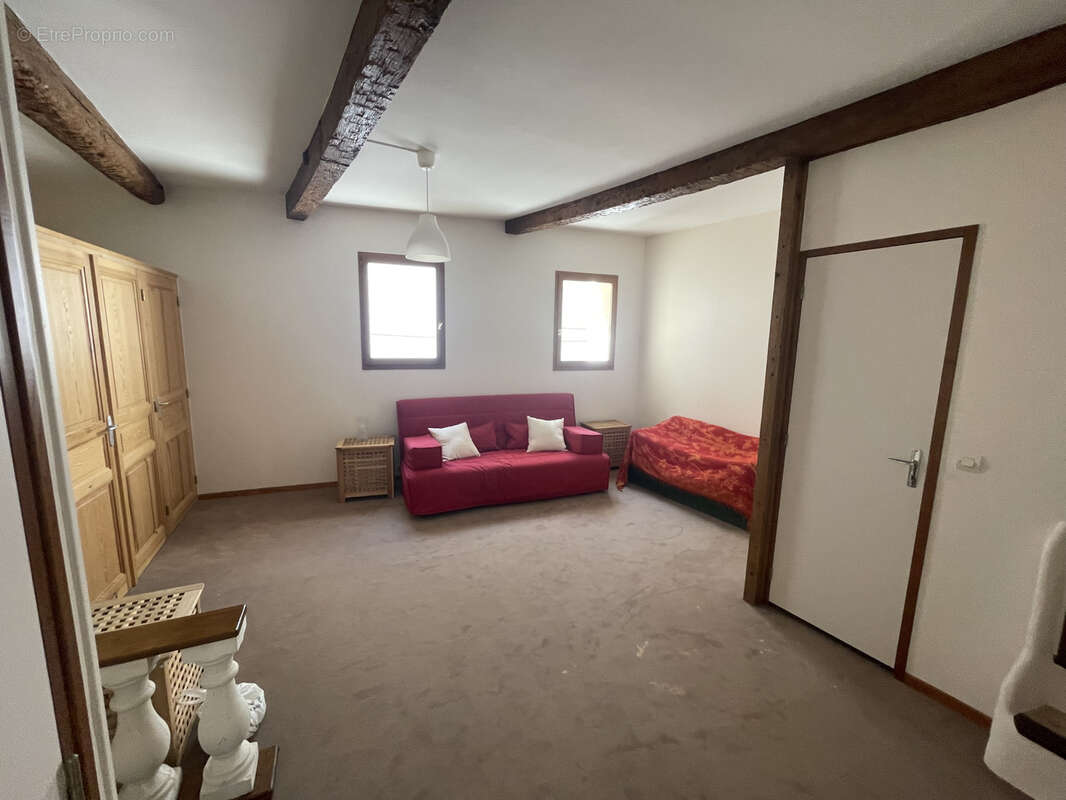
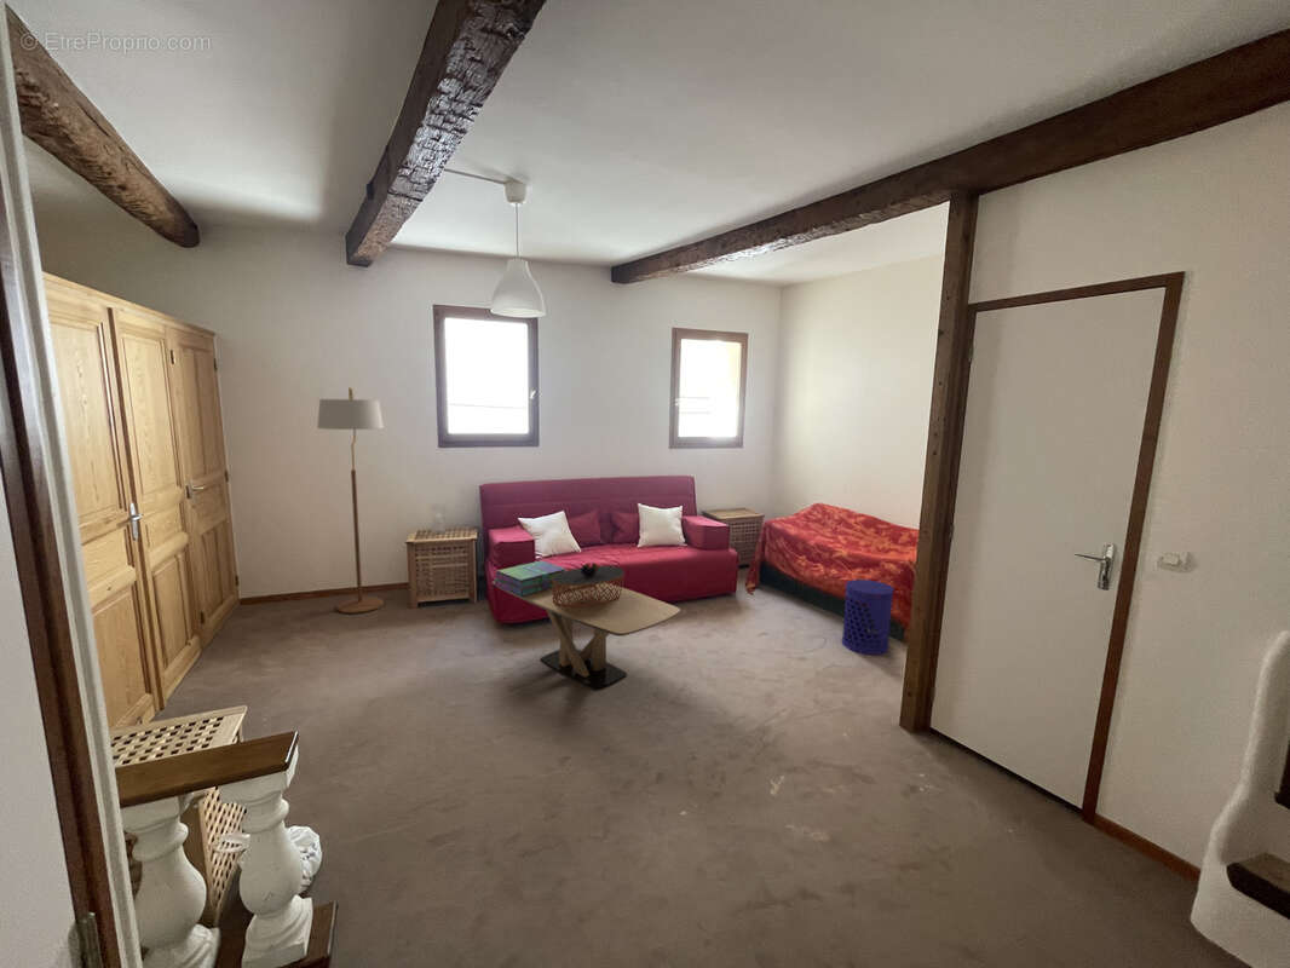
+ coffee table [491,570,681,690]
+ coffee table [553,561,626,607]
+ waste bin [841,578,895,656]
+ stack of books [493,559,568,597]
+ floor lamp [316,386,385,615]
